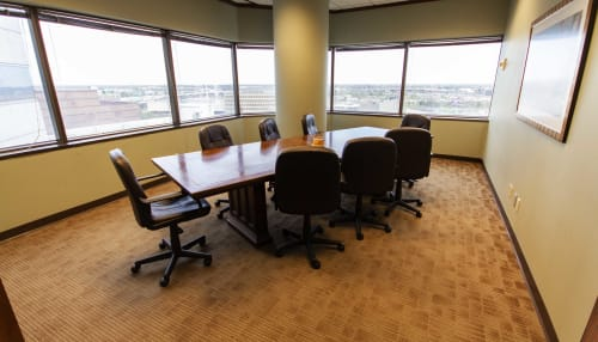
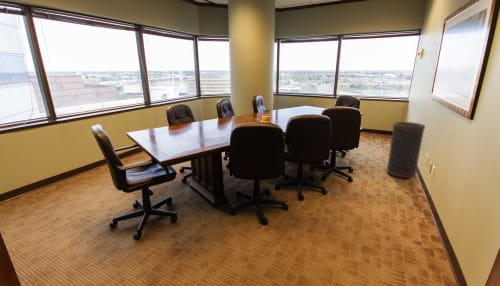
+ trash can [386,121,426,179]
